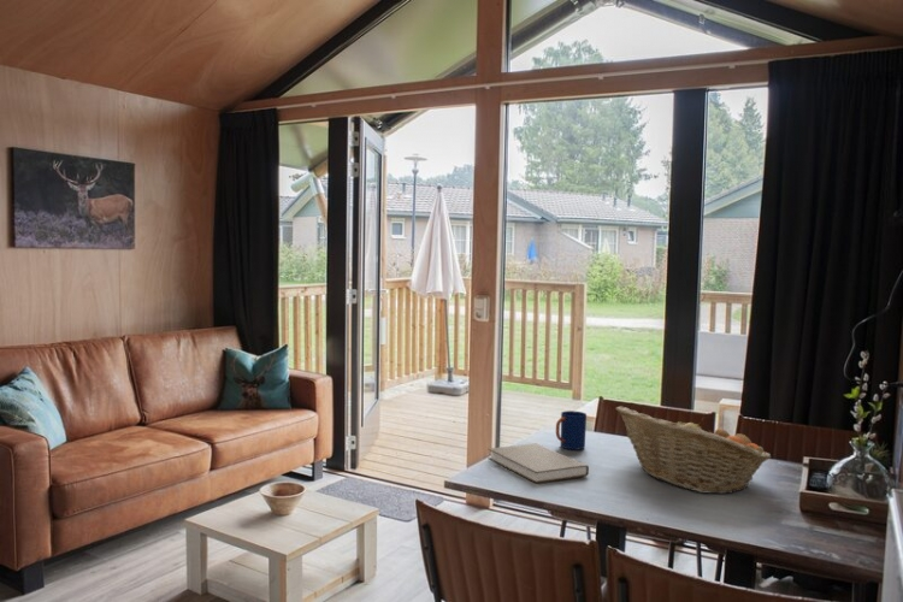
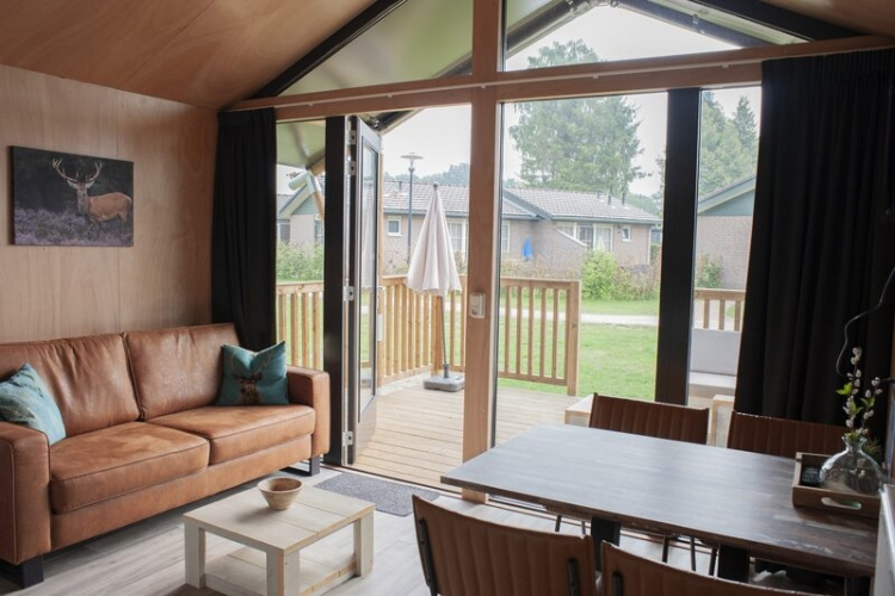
- mug [555,409,588,450]
- fruit basket [614,406,772,495]
- book [486,442,590,484]
